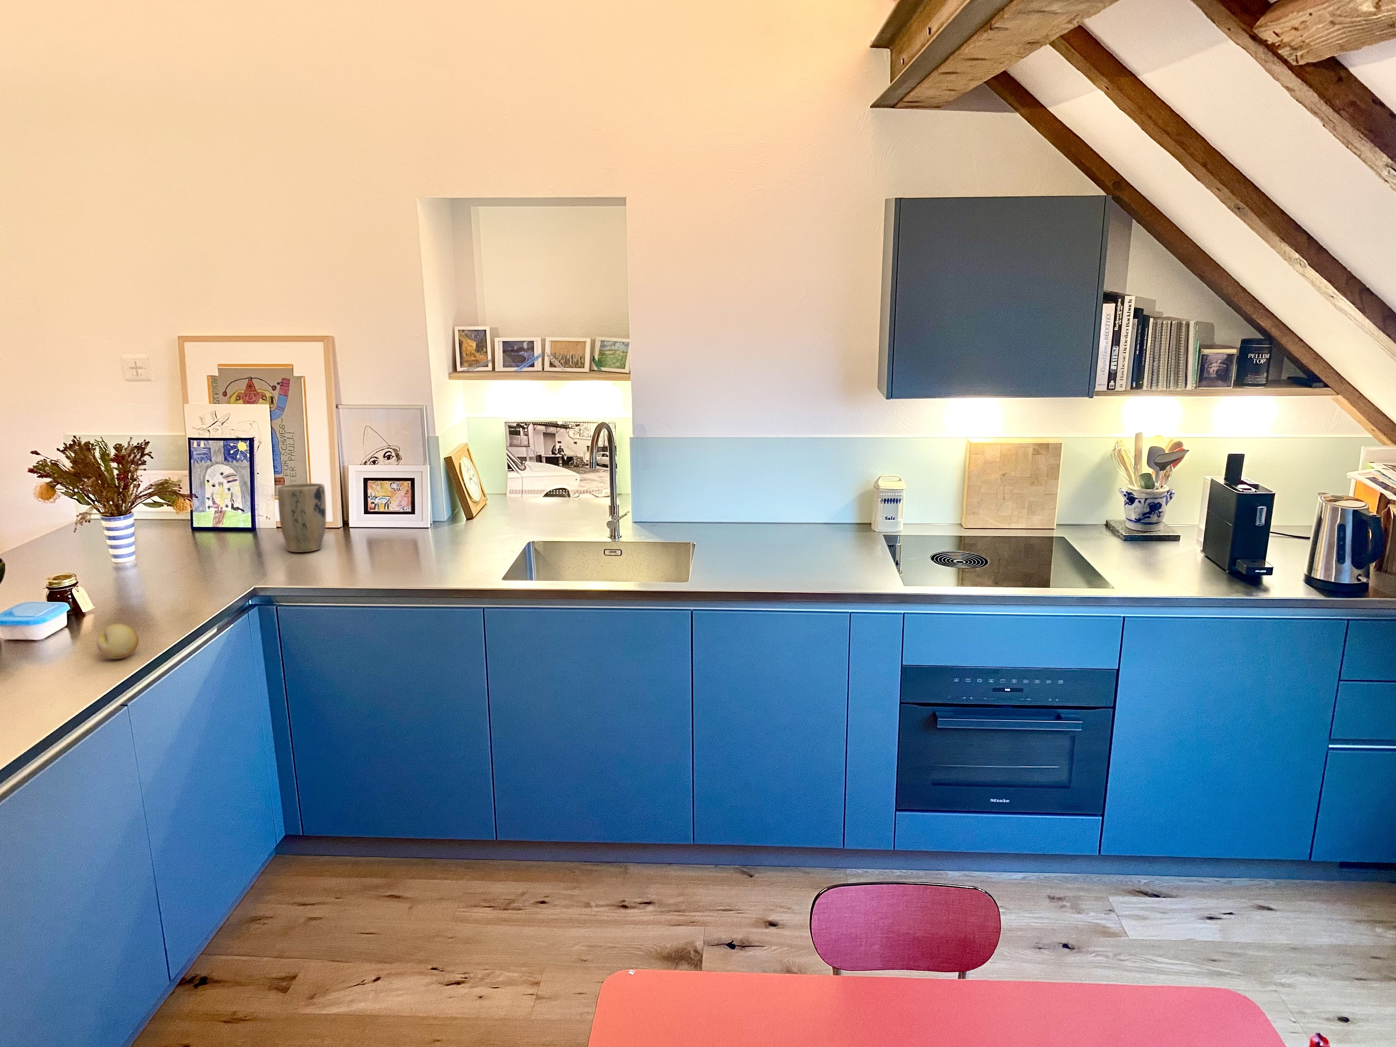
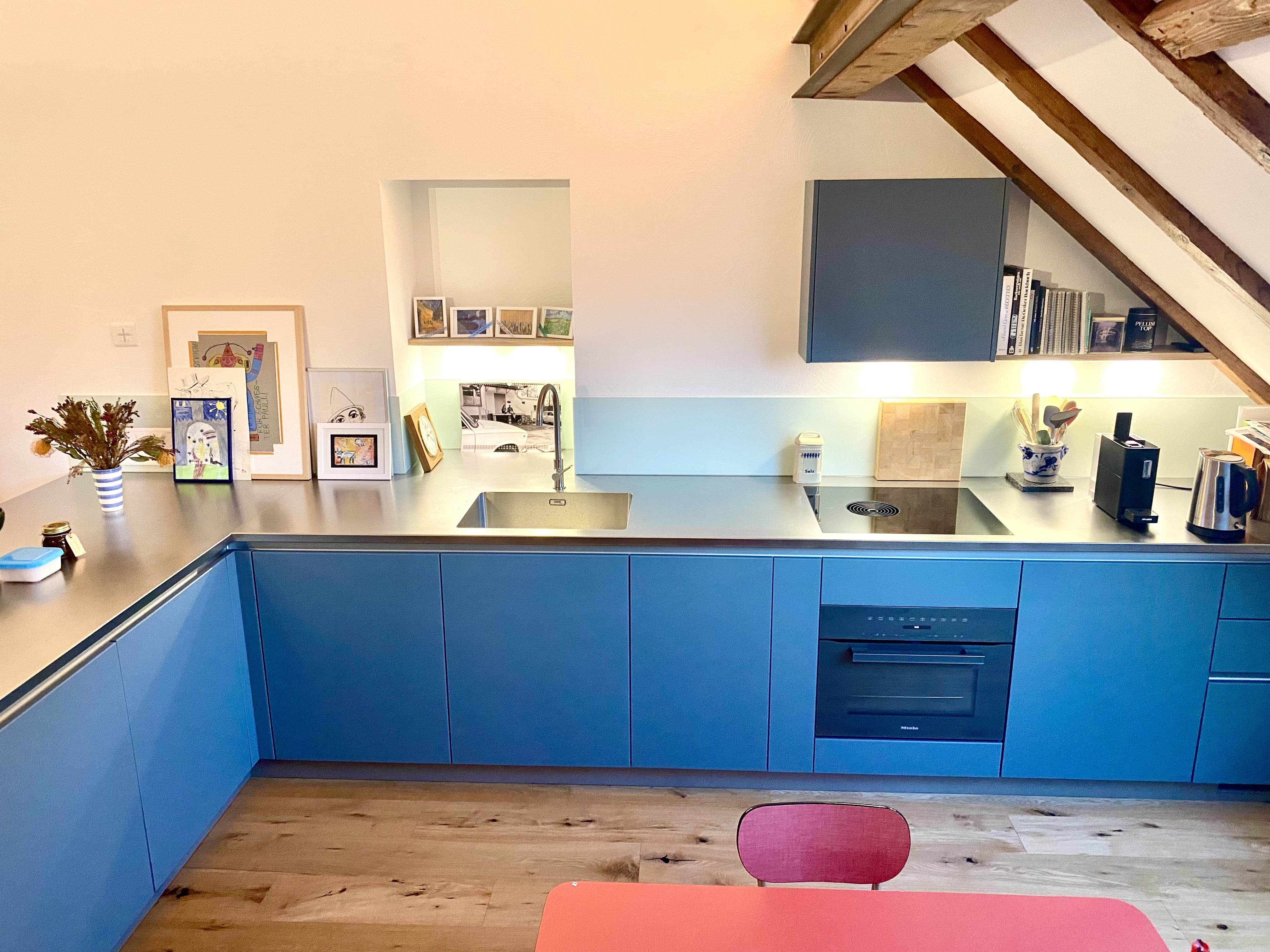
- plant pot [278,483,326,552]
- fruit [96,624,140,659]
